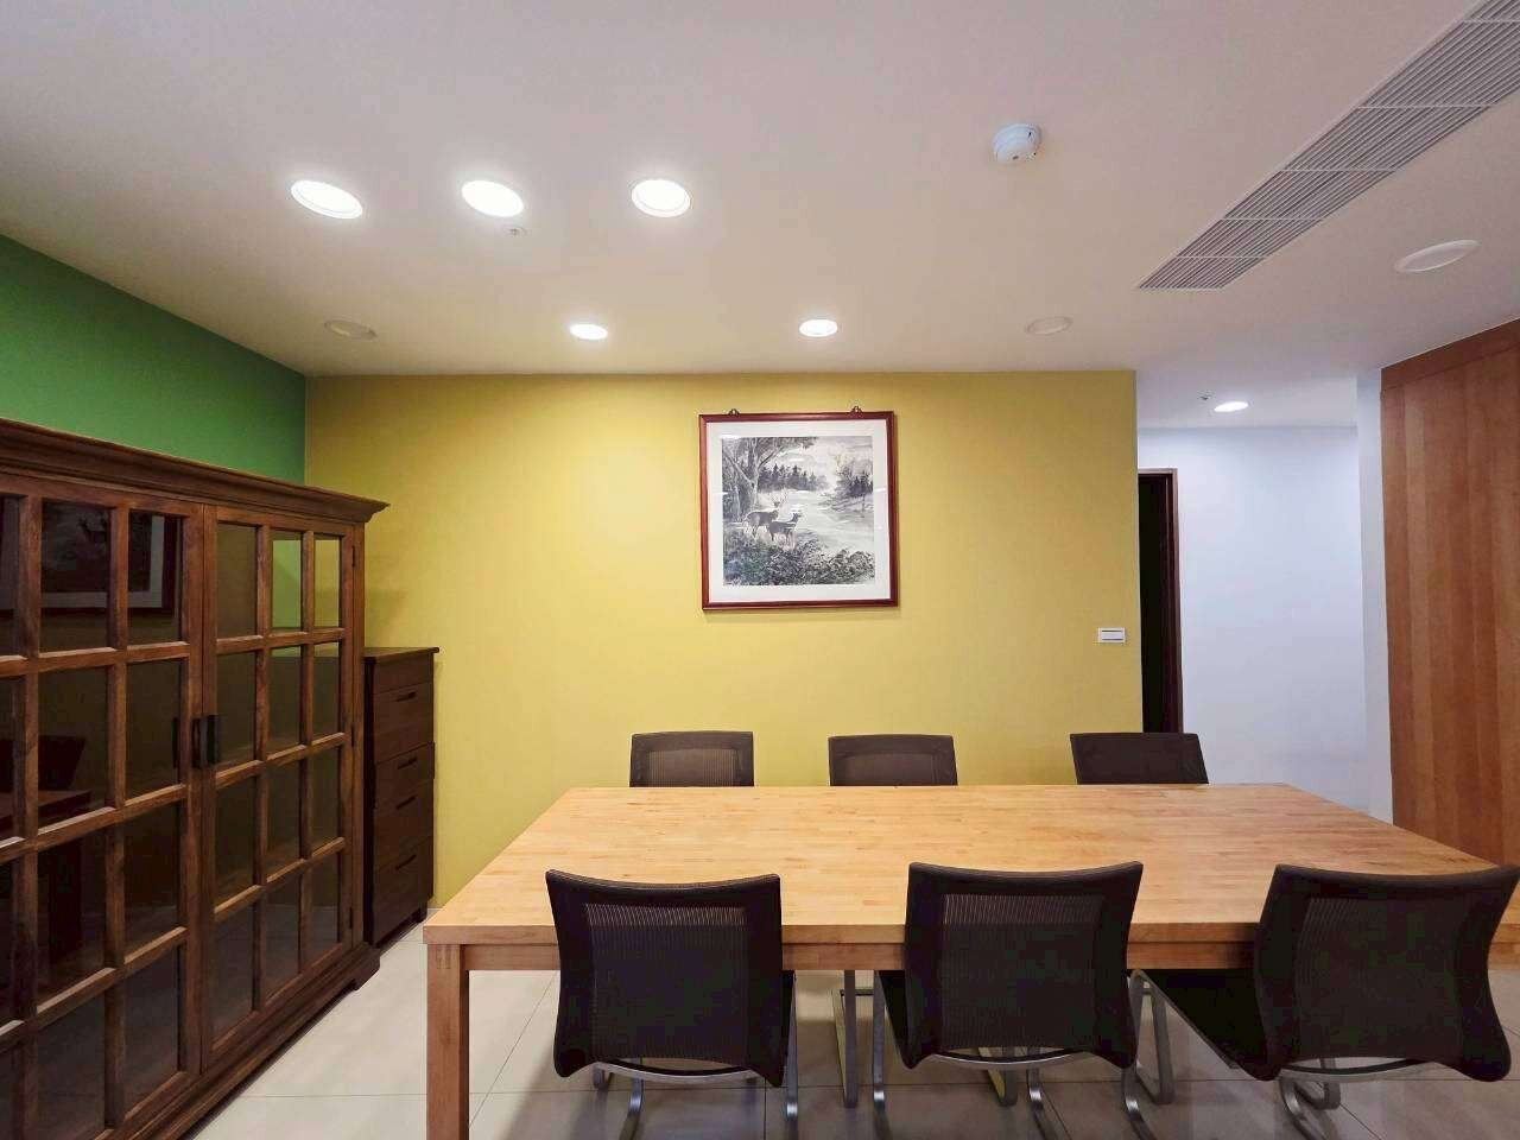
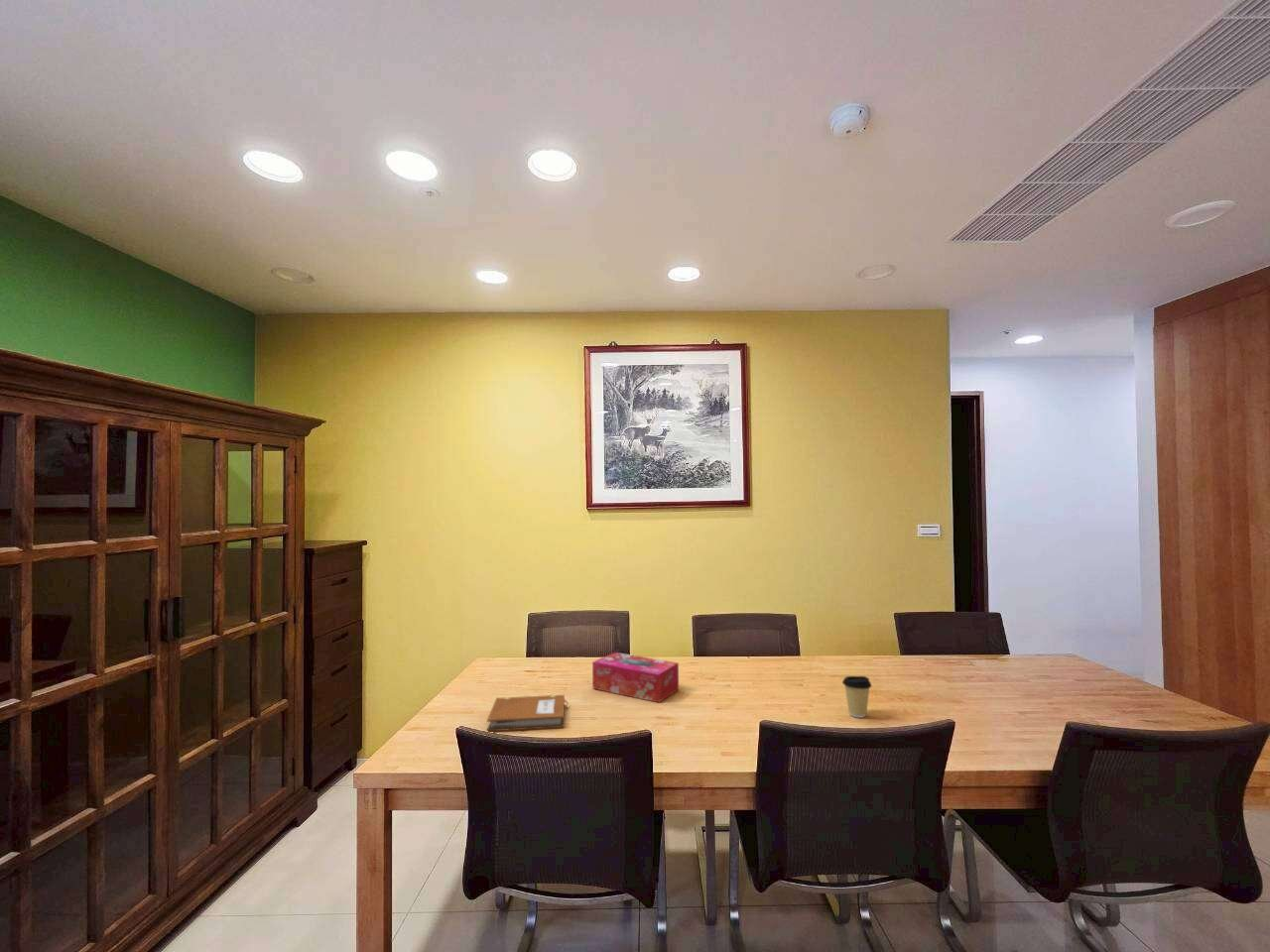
+ coffee cup [841,675,873,719]
+ tissue box [591,652,680,703]
+ notebook [486,694,569,732]
